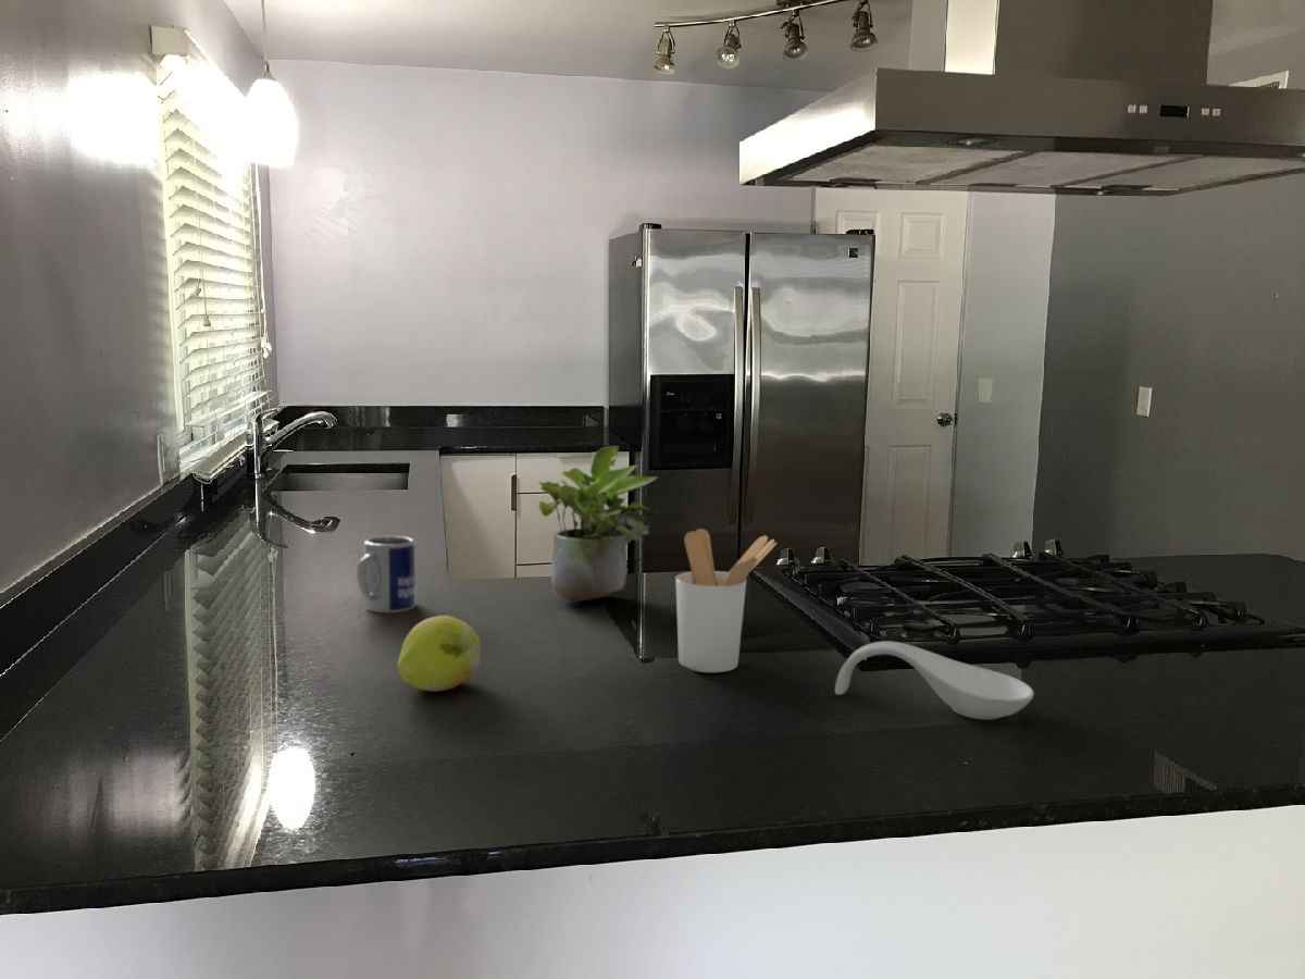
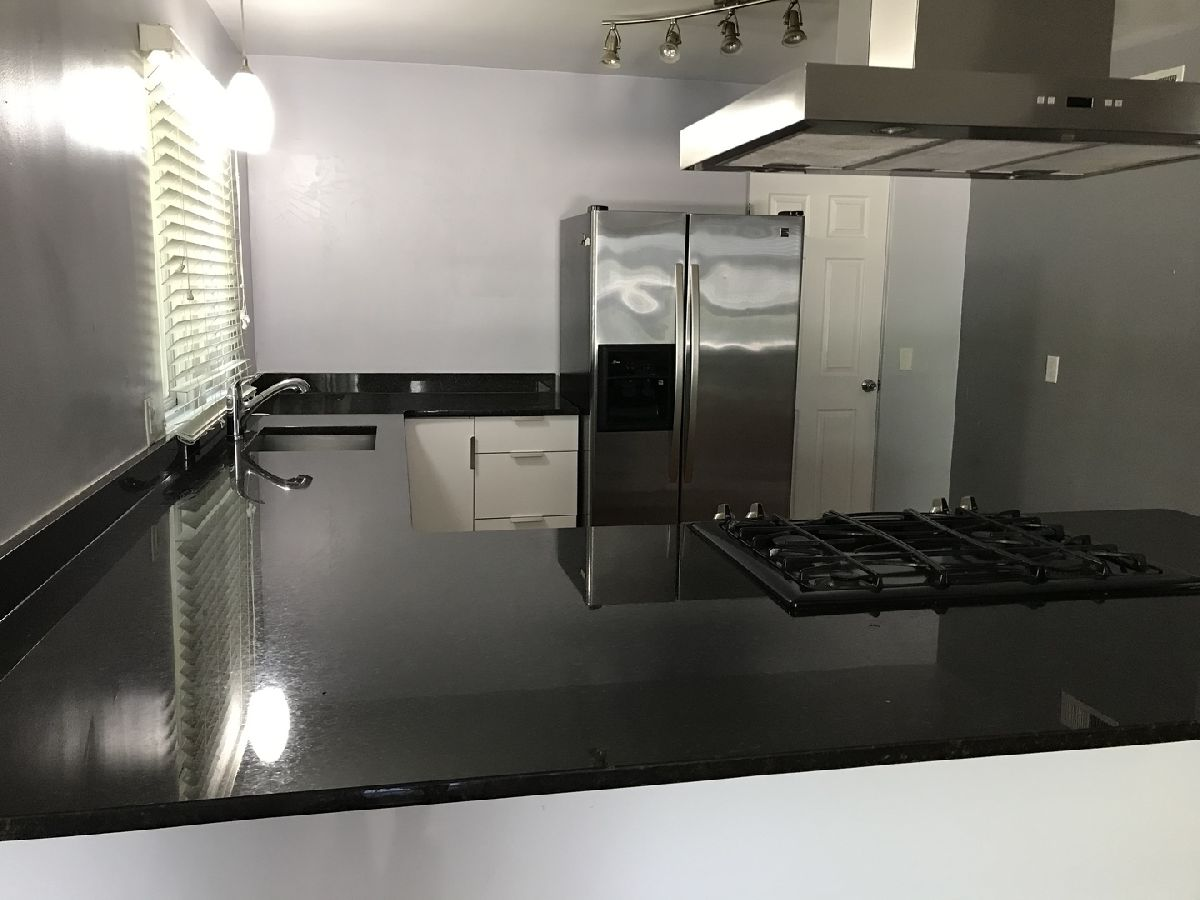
- utensil holder [674,528,778,673]
- mug [356,535,417,614]
- spoon rest [834,641,1035,720]
- potted plant [538,445,659,603]
- fruit [396,615,482,693]
